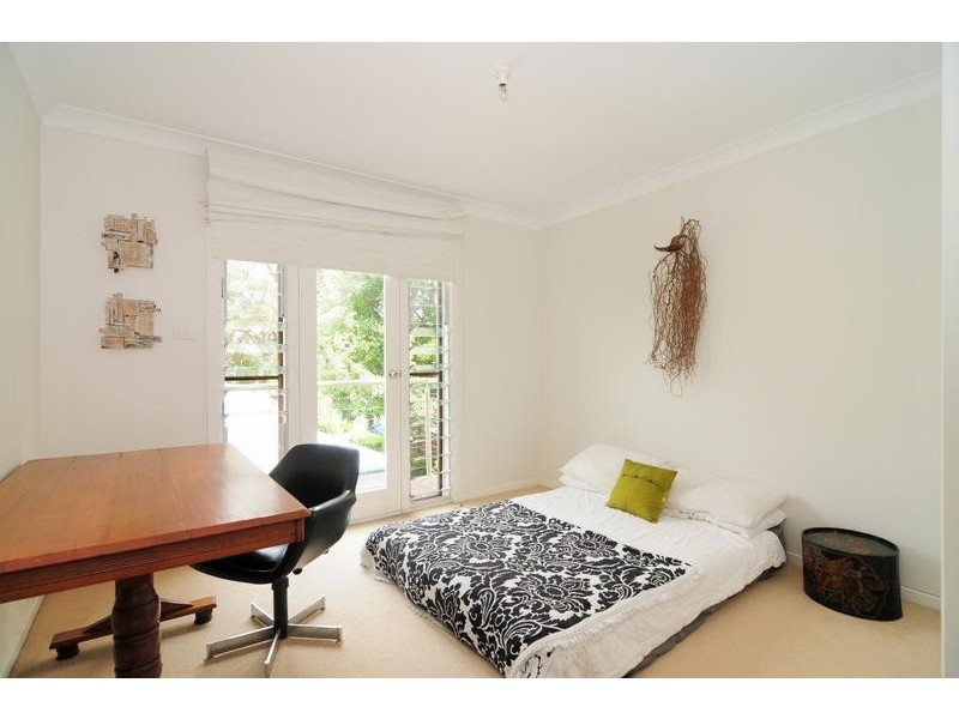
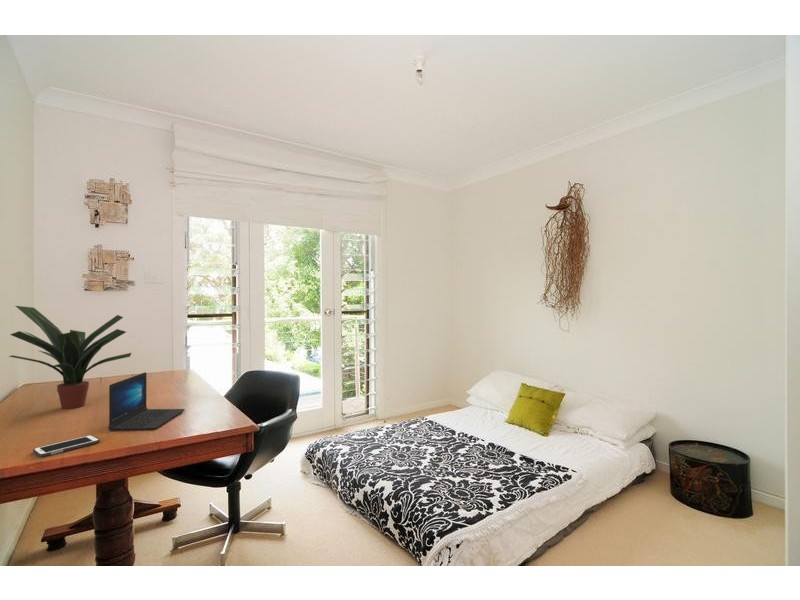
+ cell phone [32,434,101,458]
+ laptop [107,371,186,431]
+ potted plant [8,305,132,410]
